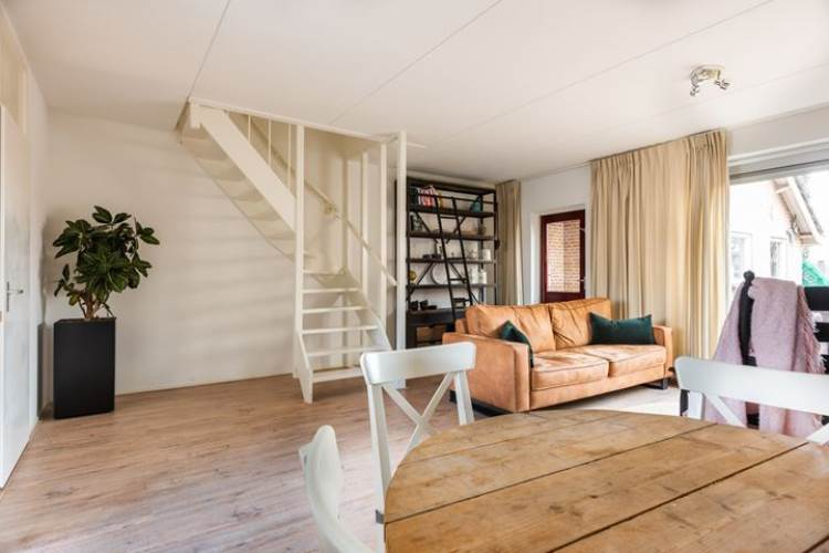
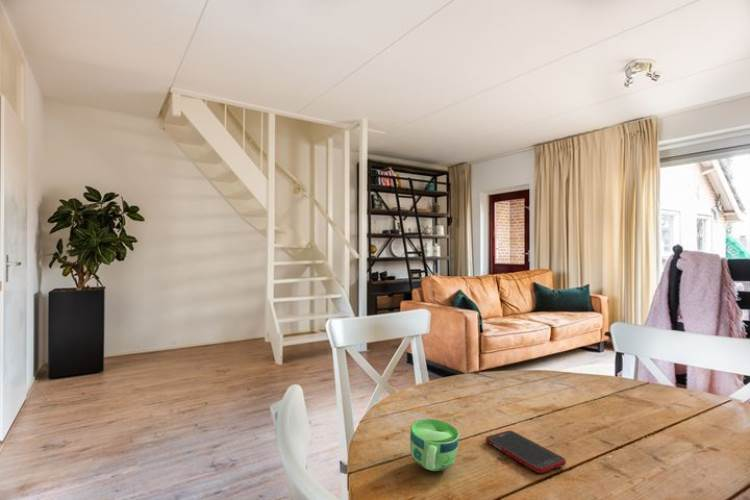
+ cell phone [485,430,567,474]
+ cup [409,418,460,472]
